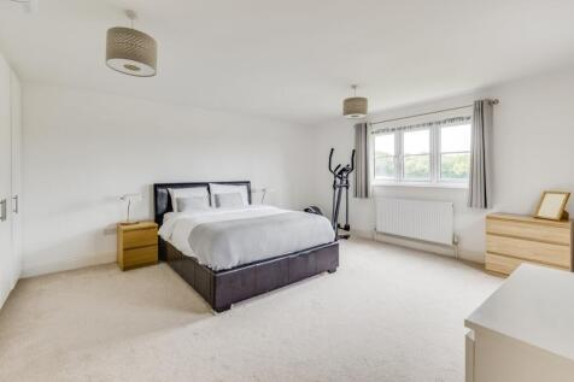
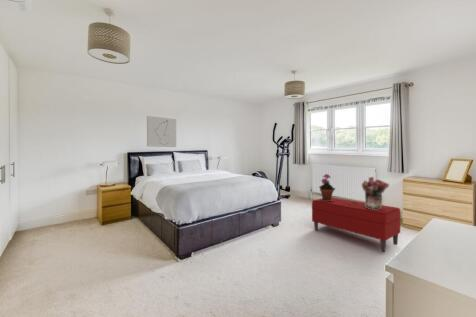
+ bouquet [361,176,390,210]
+ potted plant [318,173,336,201]
+ wall art [146,115,177,148]
+ bench [311,197,402,253]
